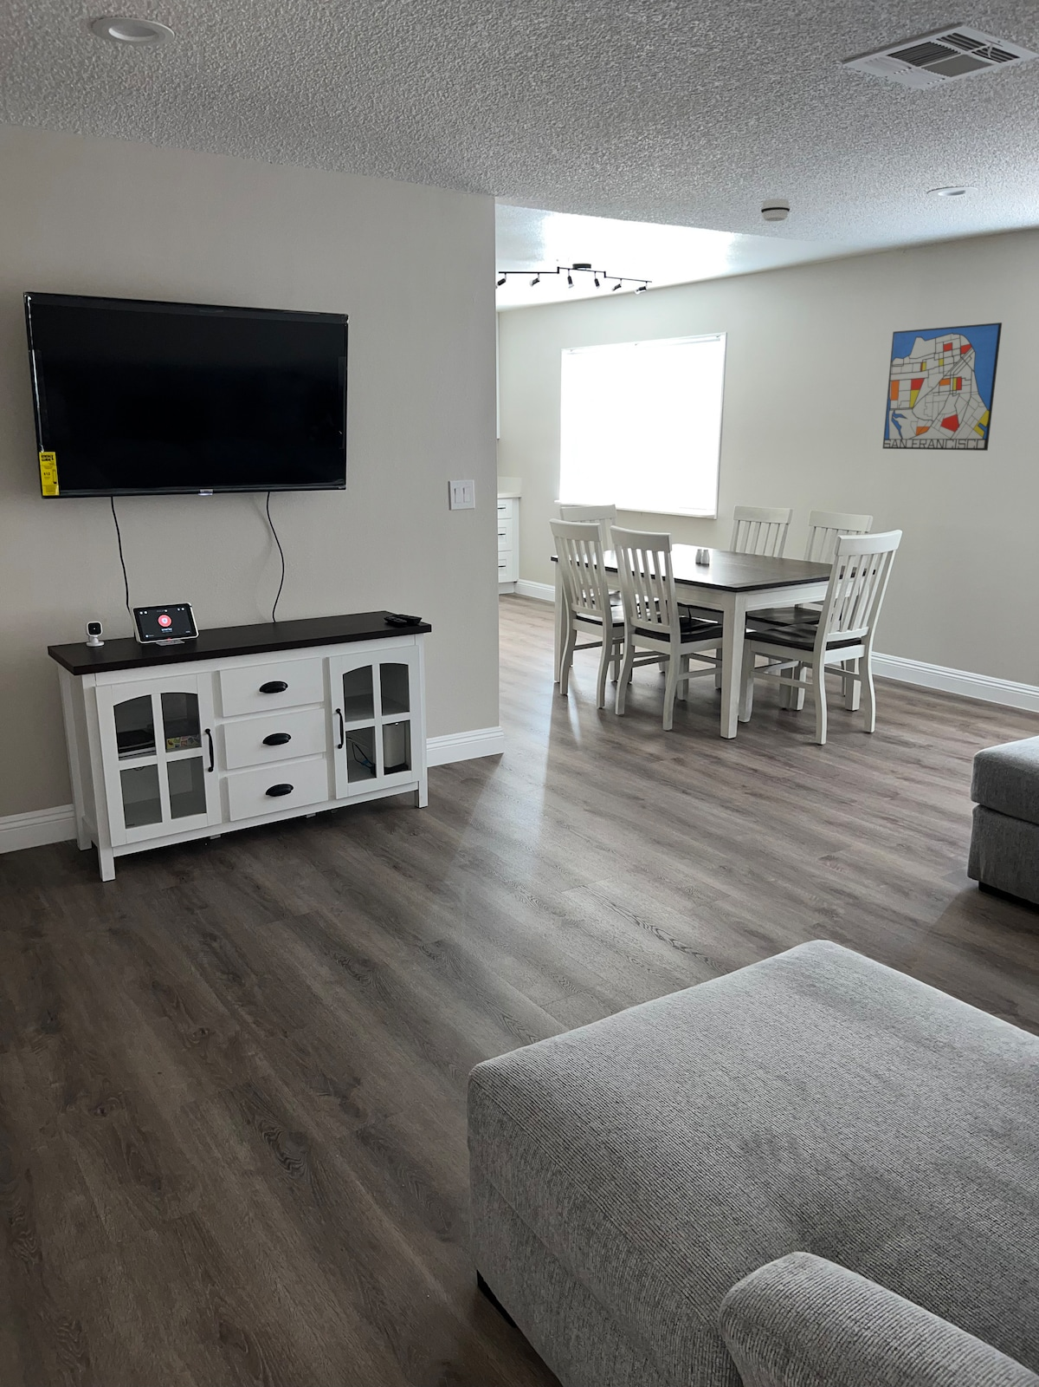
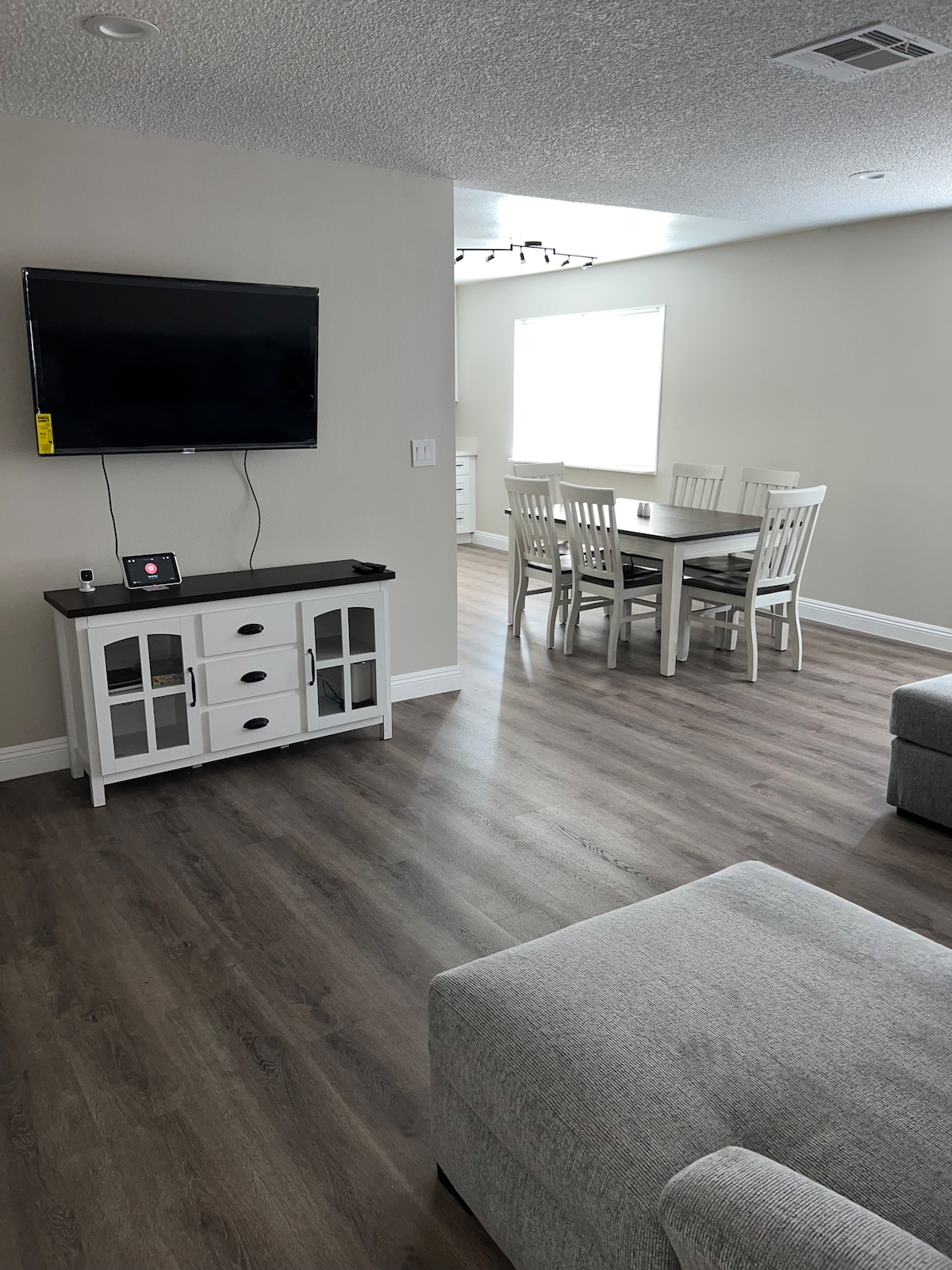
- wall art [882,321,1003,452]
- smoke detector [761,198,791,222]
